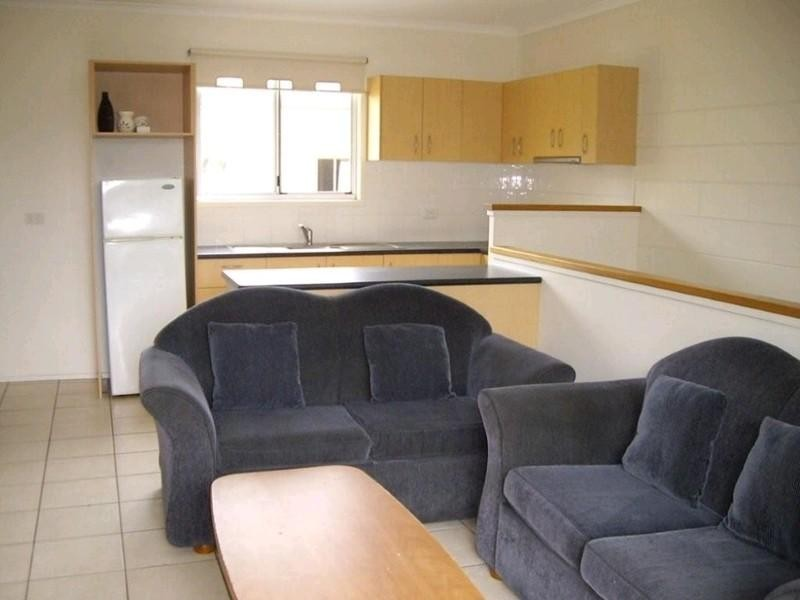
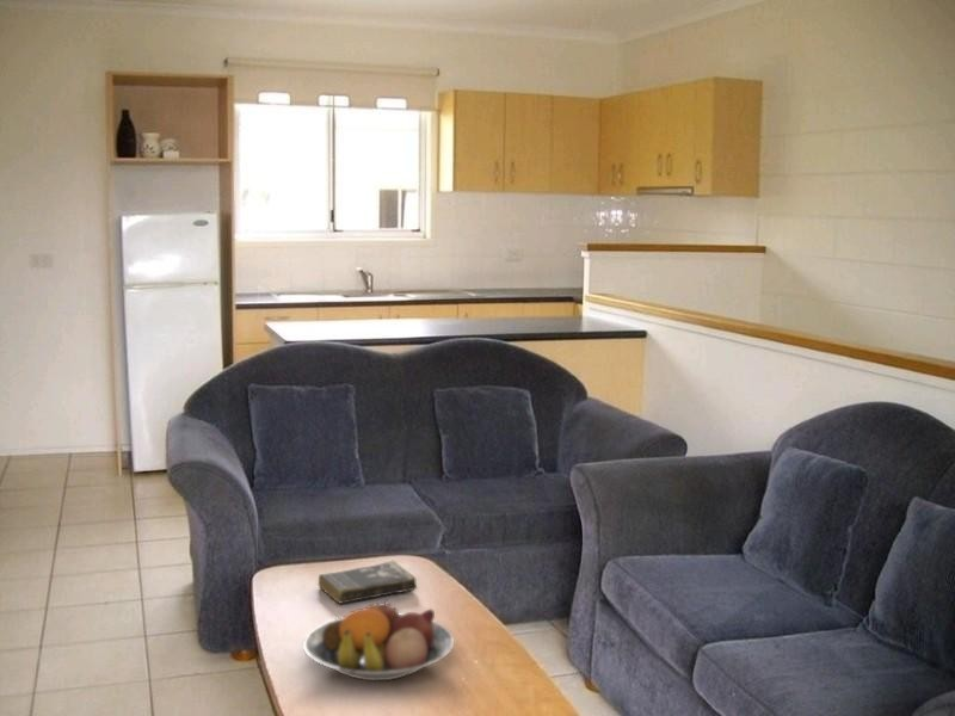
+ fruit bowl [302,597,455,683]
+ book [318,560,418,605]
